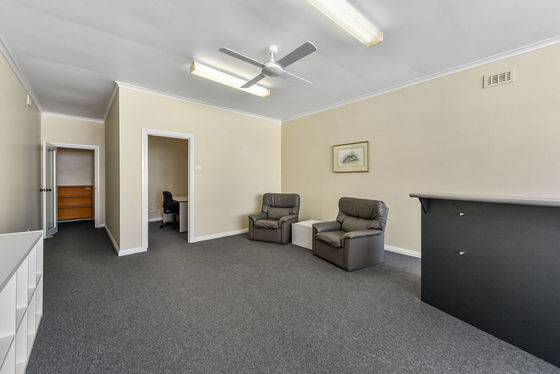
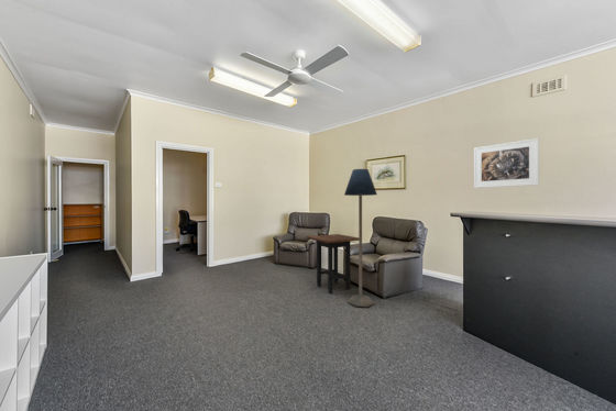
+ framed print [473,137,540,189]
+ floor lamp [343,168,378,308]
+ side table [306,233,359,295]
